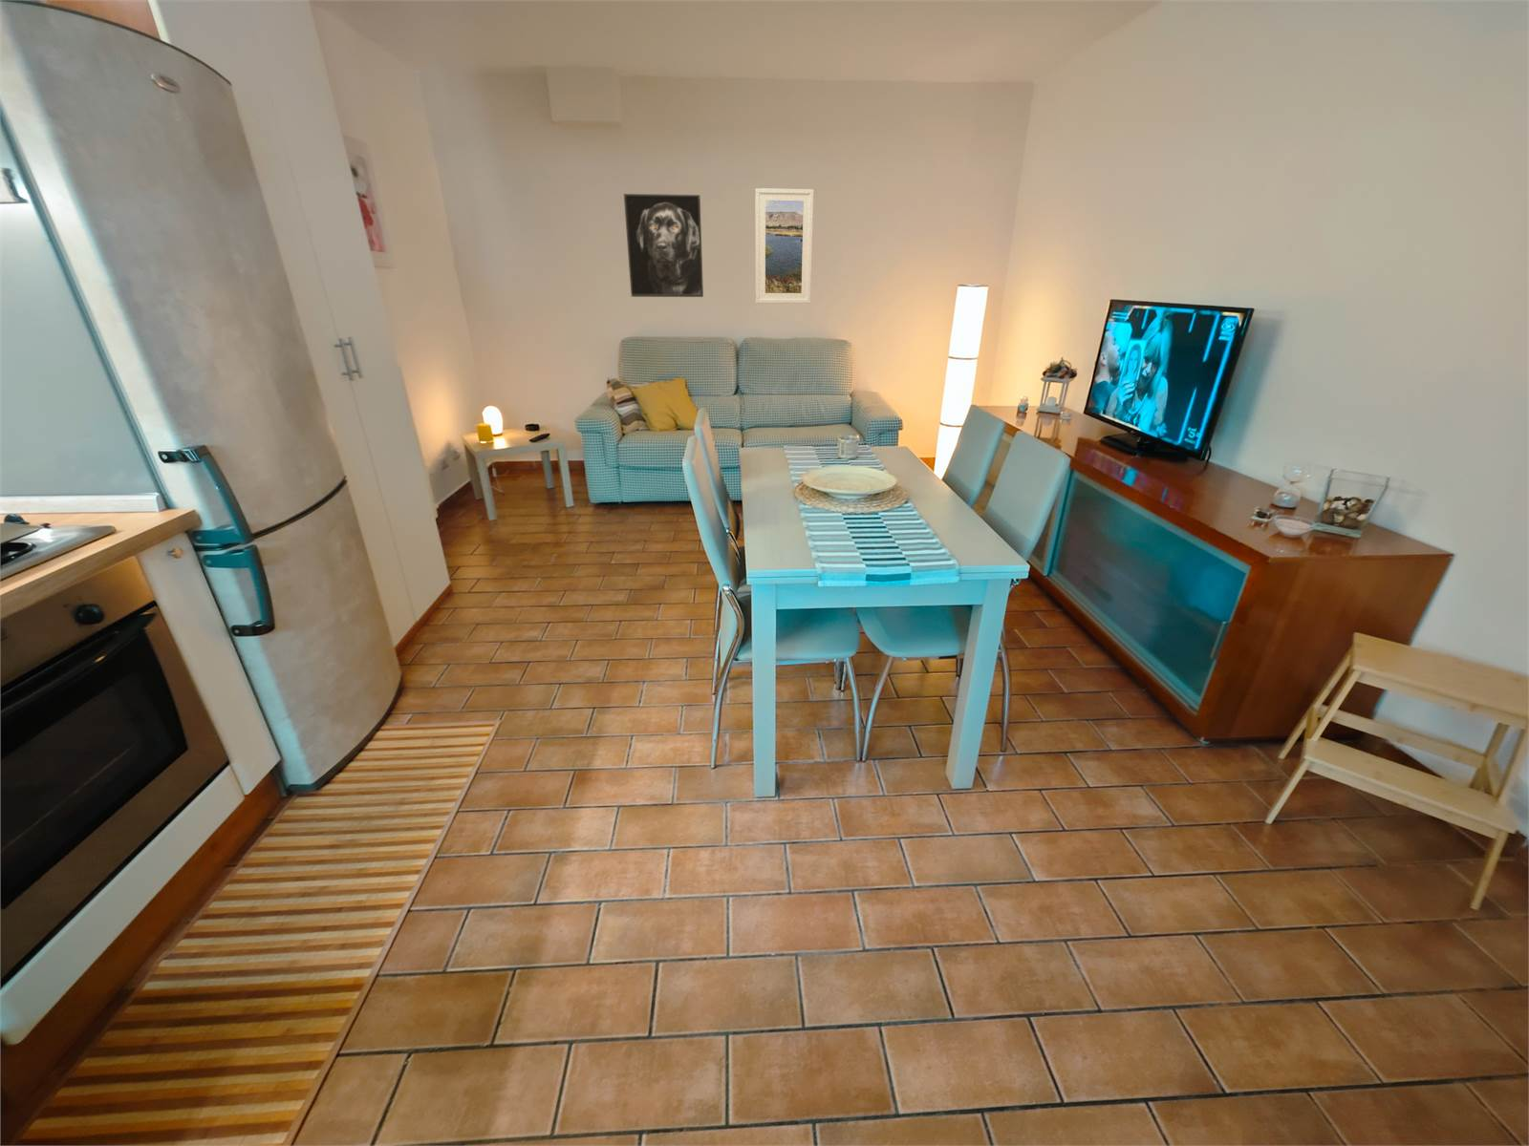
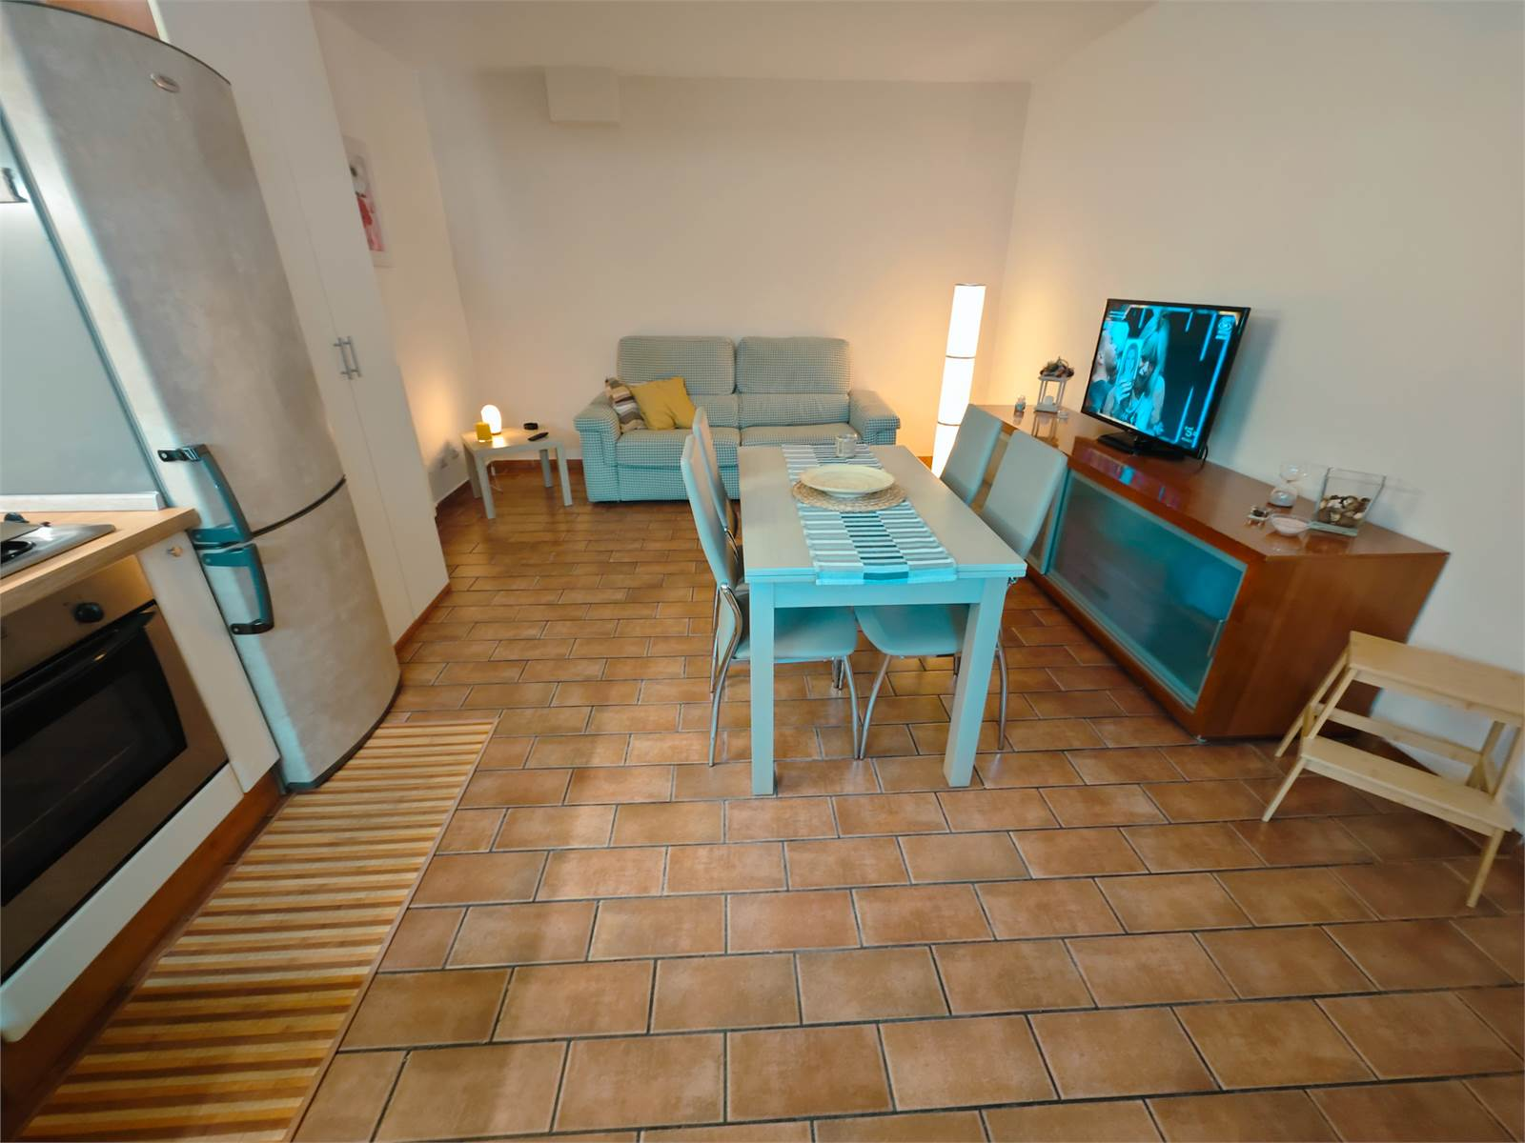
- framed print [754,187,814,305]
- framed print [624,193,704,299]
